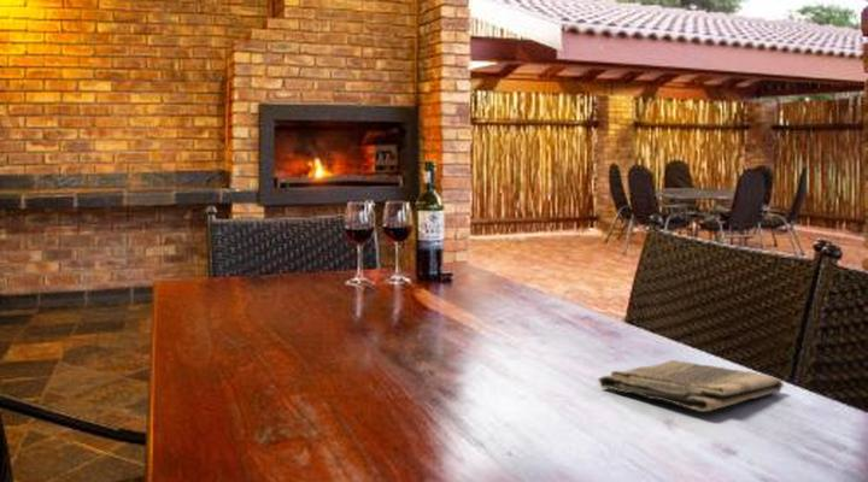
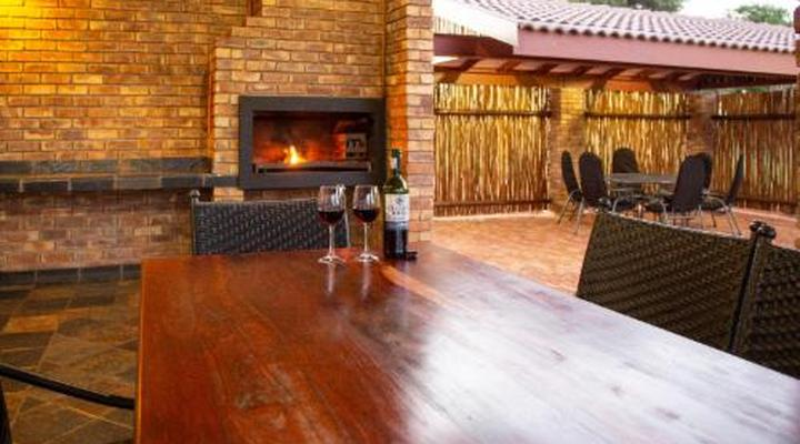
- dish towel [598,359,785,412]
